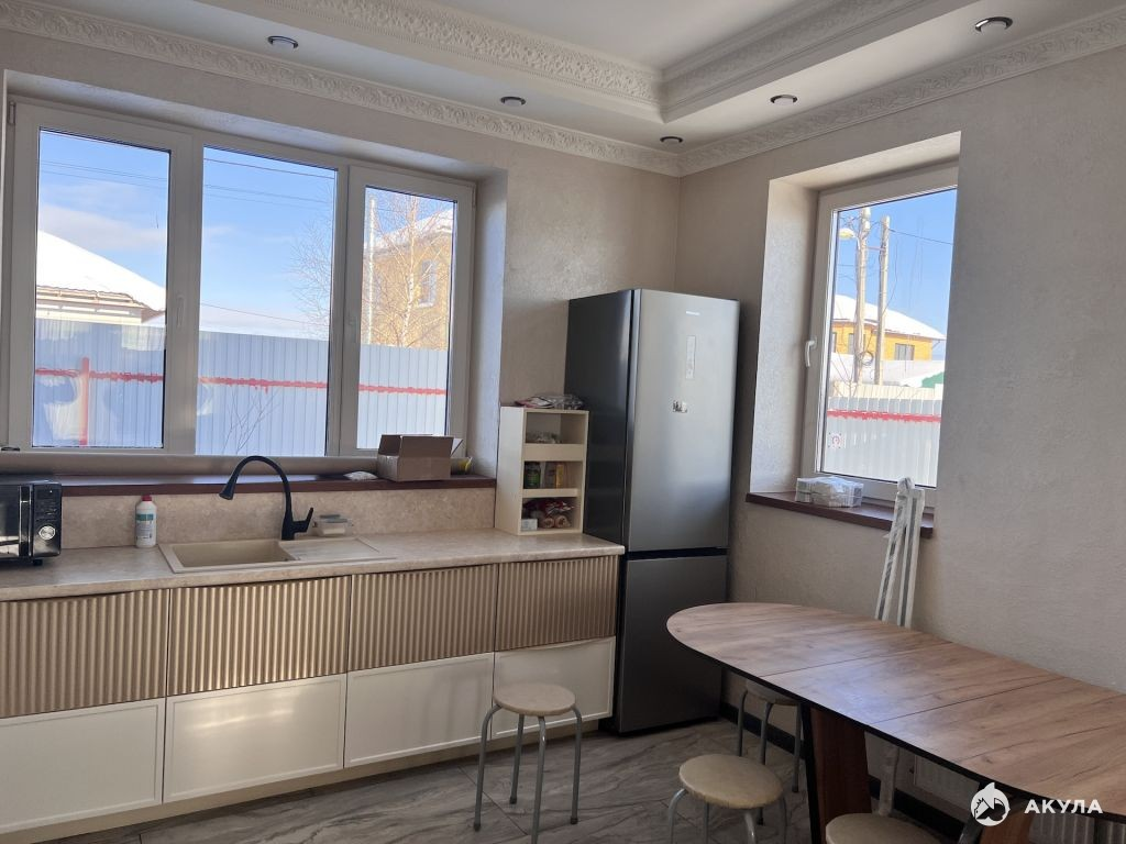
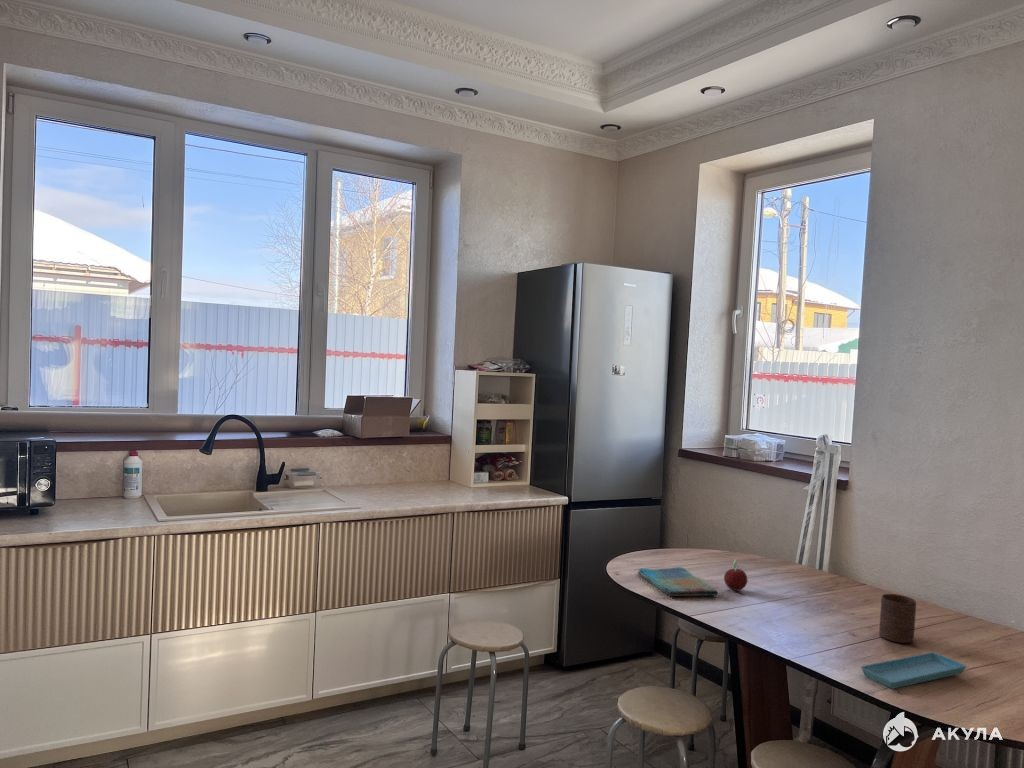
+ fruit [723,558,749,592]
+ cup [878,593,917,644]
+ saucer [860,651,968,690]
+ dish towel [637,566,719,597]
